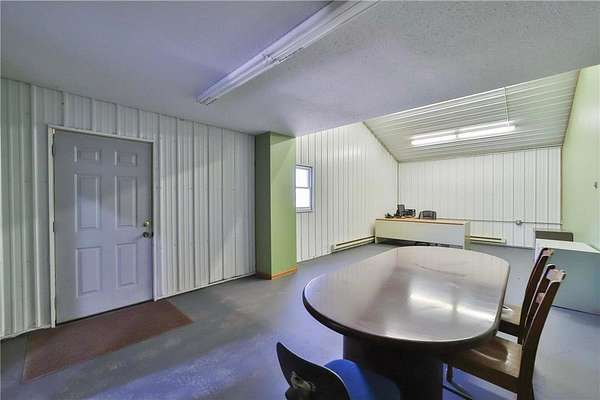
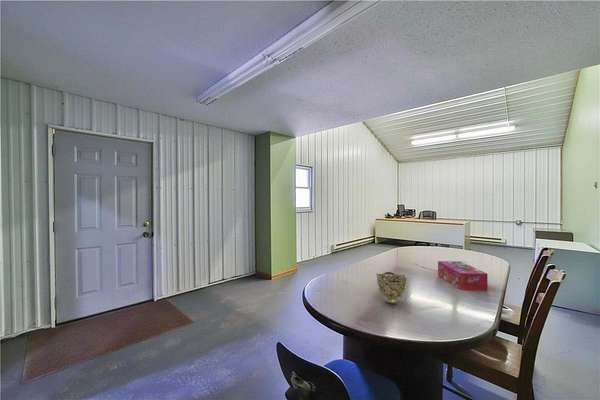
+ decorative bowl [376,271,408,305]
+ tissue box [437,260,489,291]
